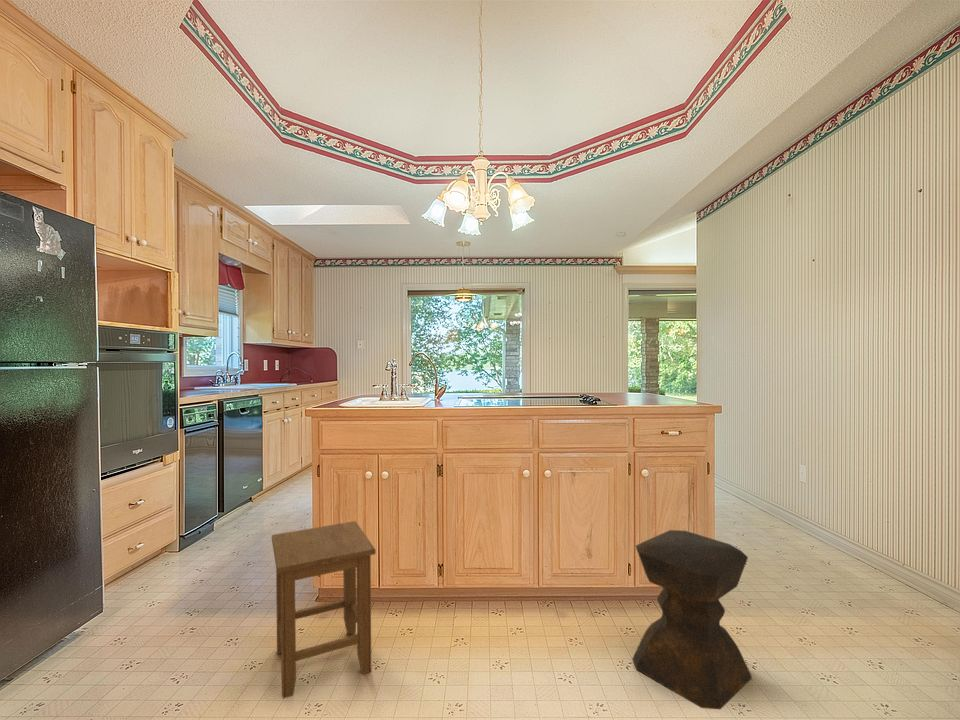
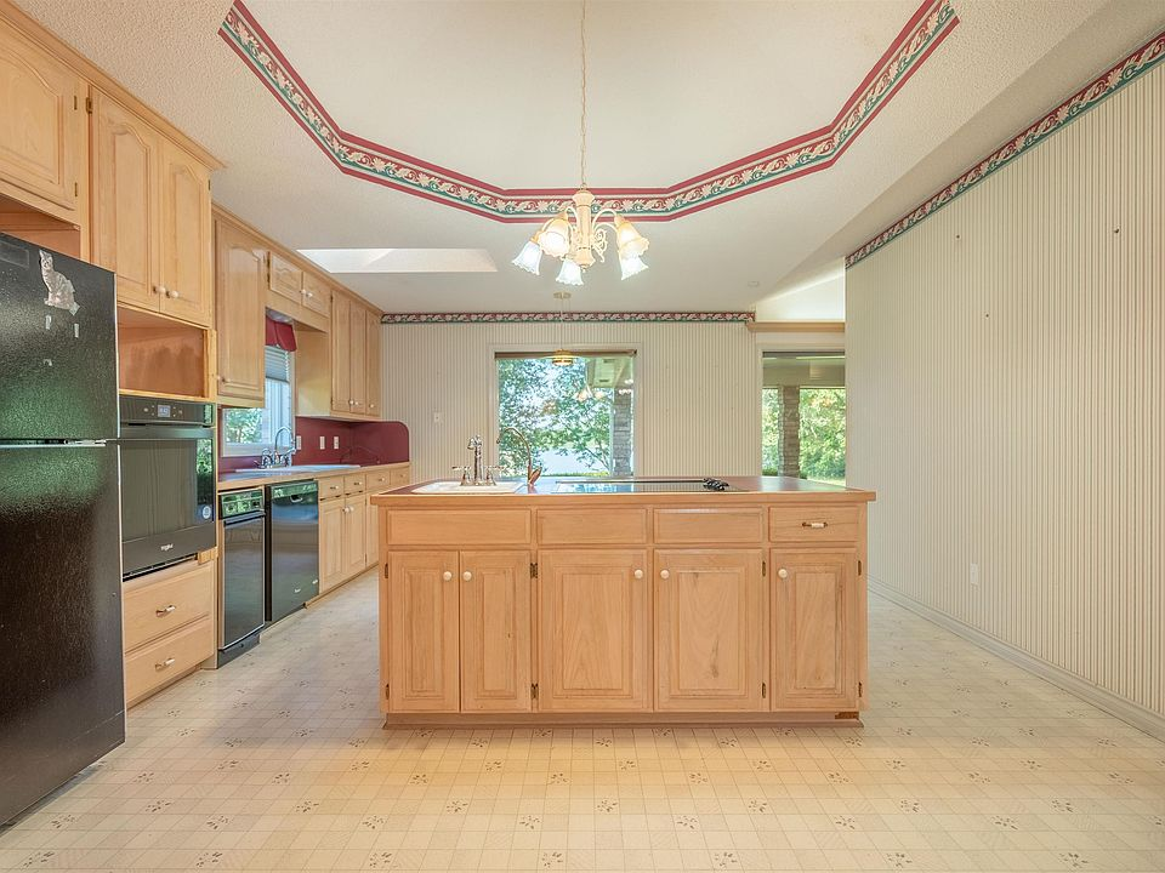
- stool [271,520,377,699]
- stool [632,529,753,710]
